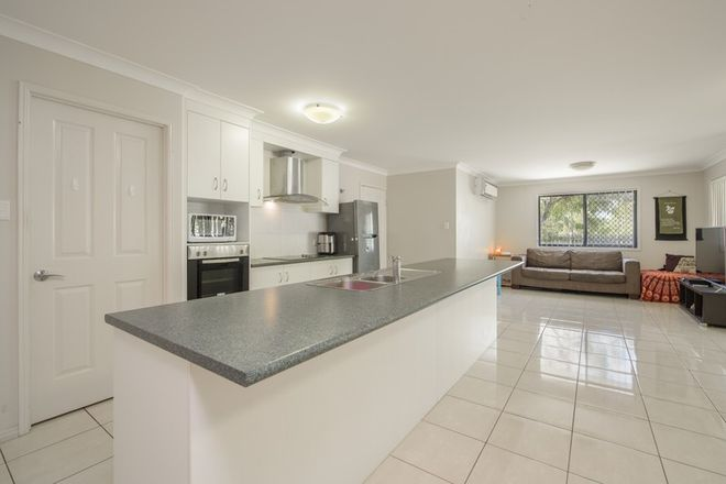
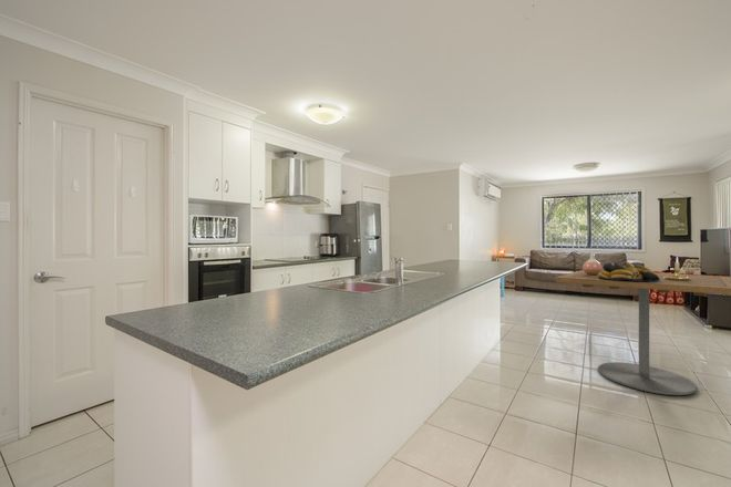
+ candle holder [665,255,691,281]
+ vase [581,253,604,276]
+ fruit bowl [598,261,660,282]
+ dining table [555,269,731,396]
